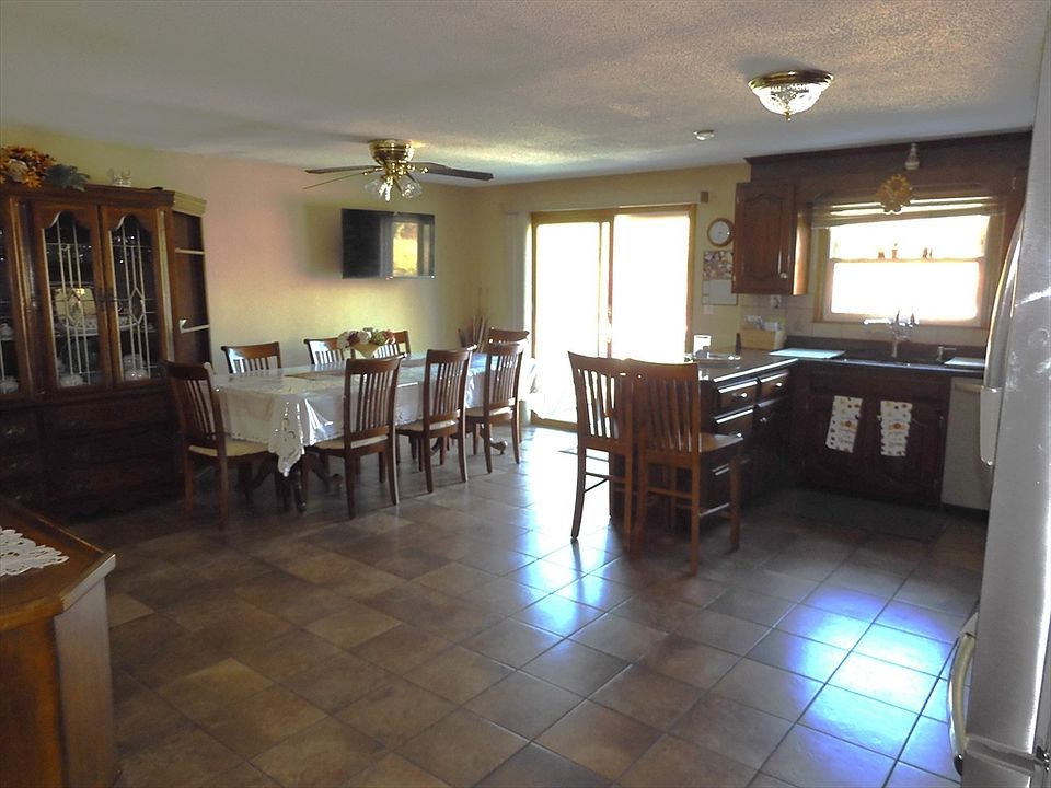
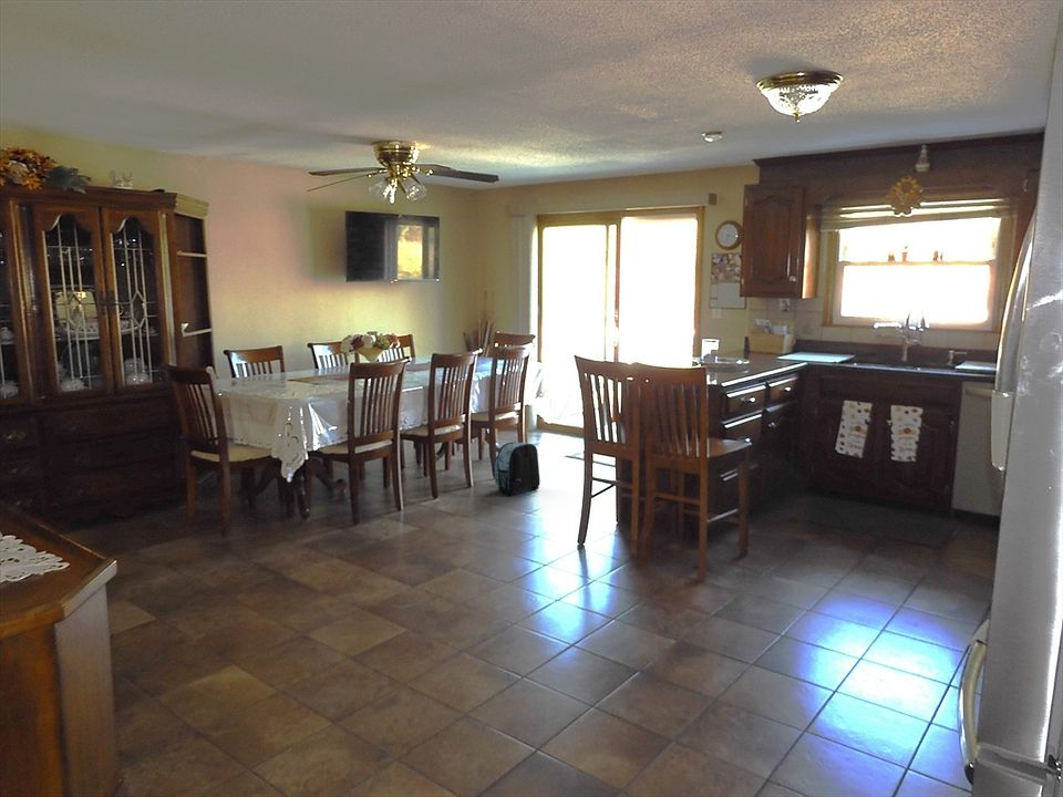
+ backpack [493,441,541,496]
